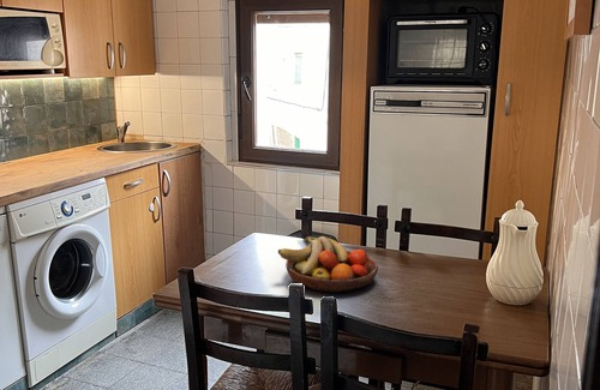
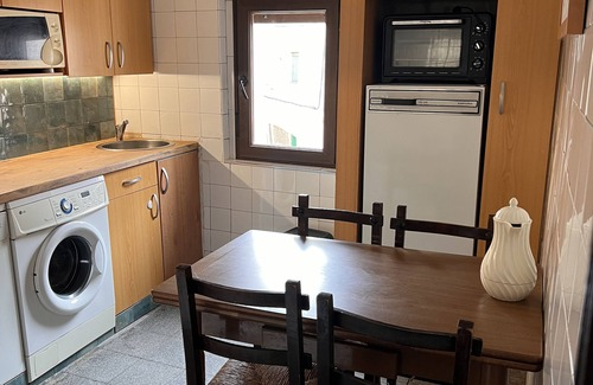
- fruit bowl [277,235,379,294]
